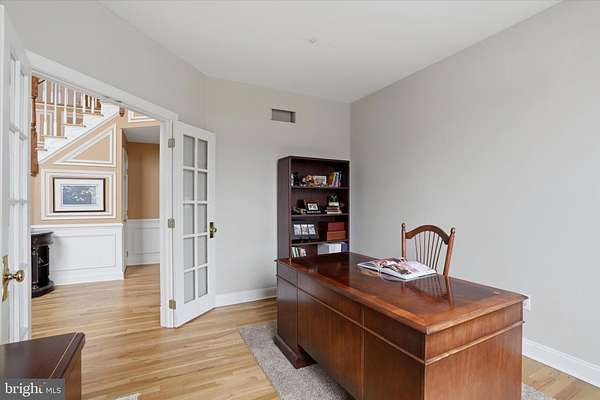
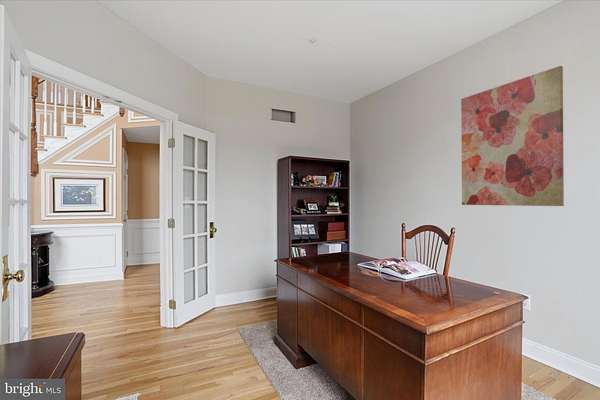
+ wall art [460,65,565,207]
